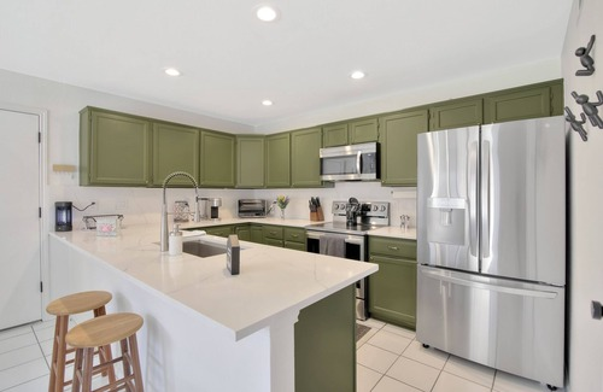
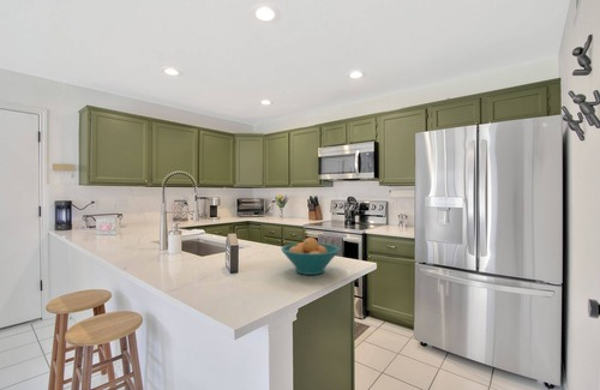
+ fruit bowl [280,236,341,276]
